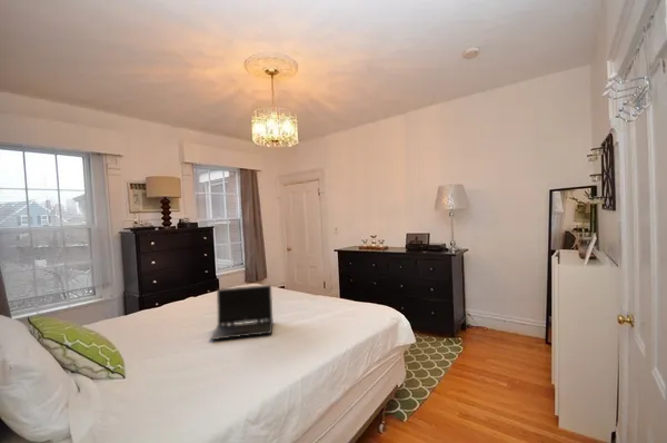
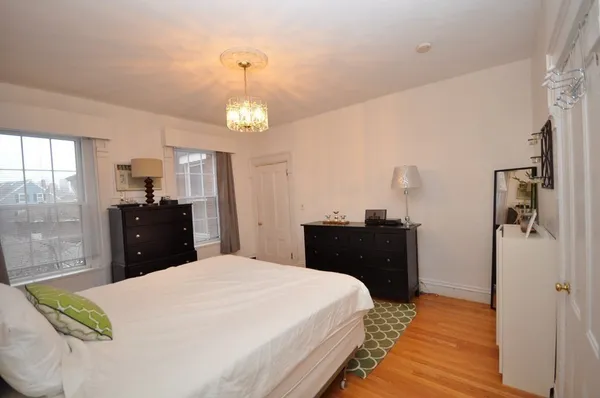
- laptop computer [208,284,275,341]
